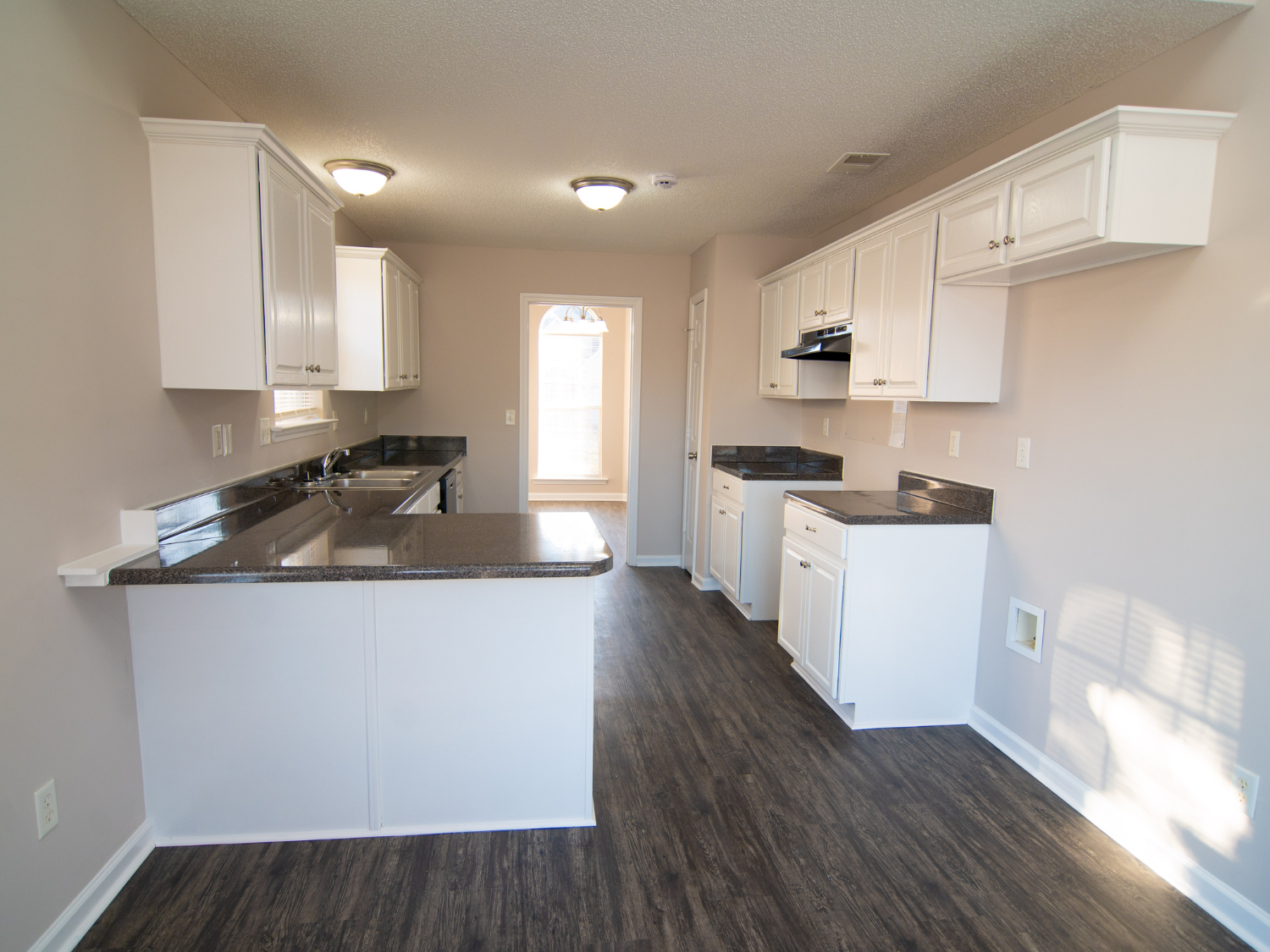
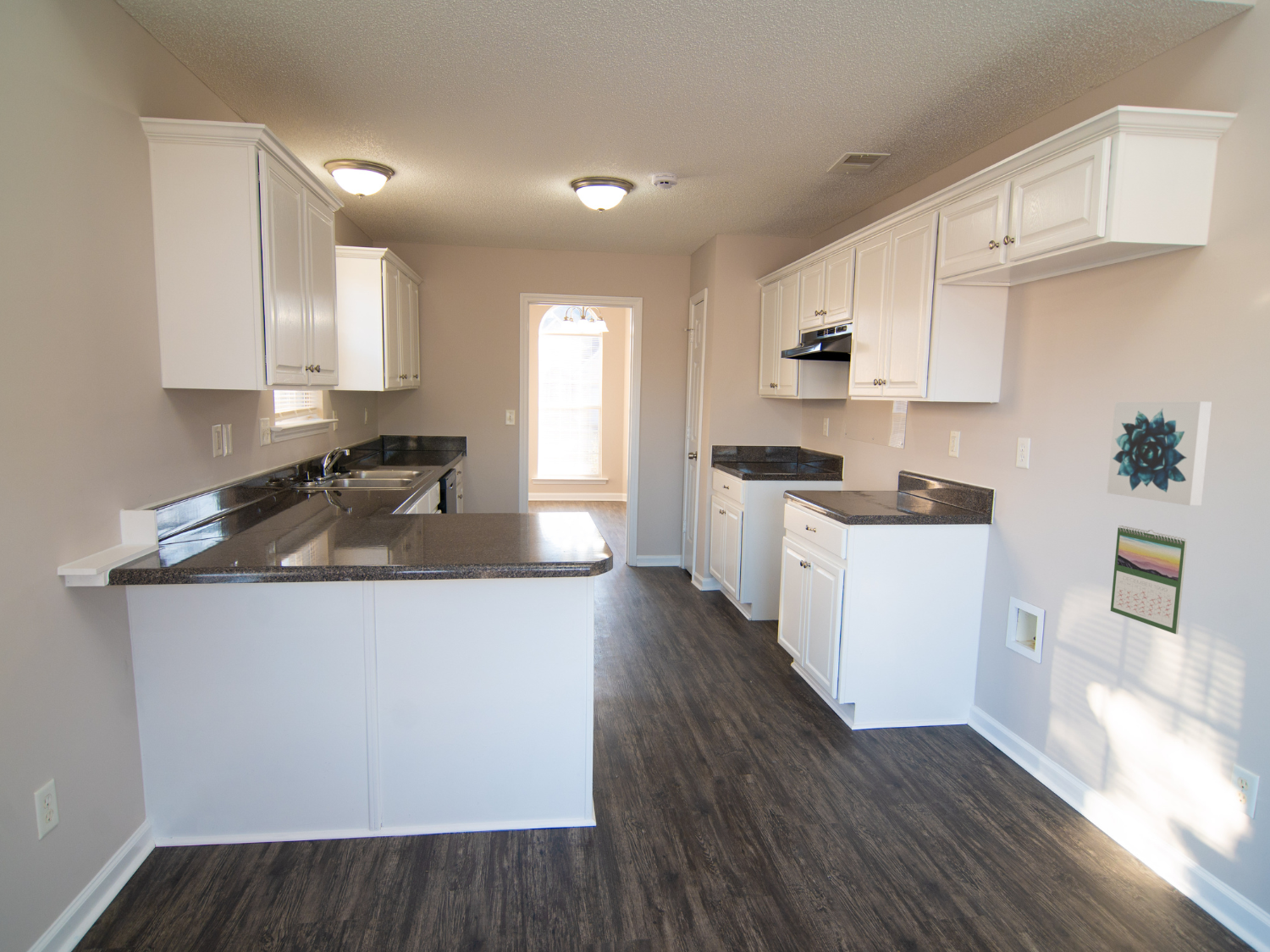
+ wall art [1107,400,1212,507]
+ calendar [1110,525,1188,635]
